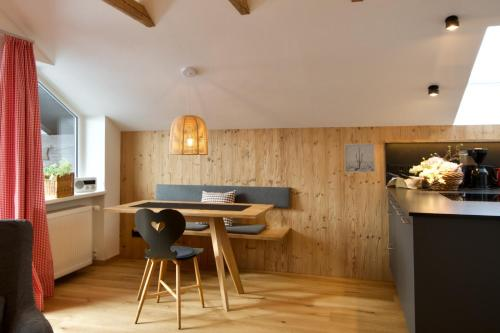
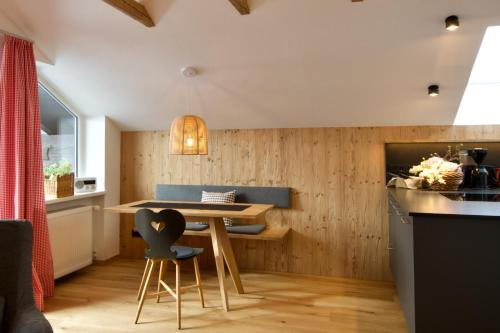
- wall art [344,142,376,174]
